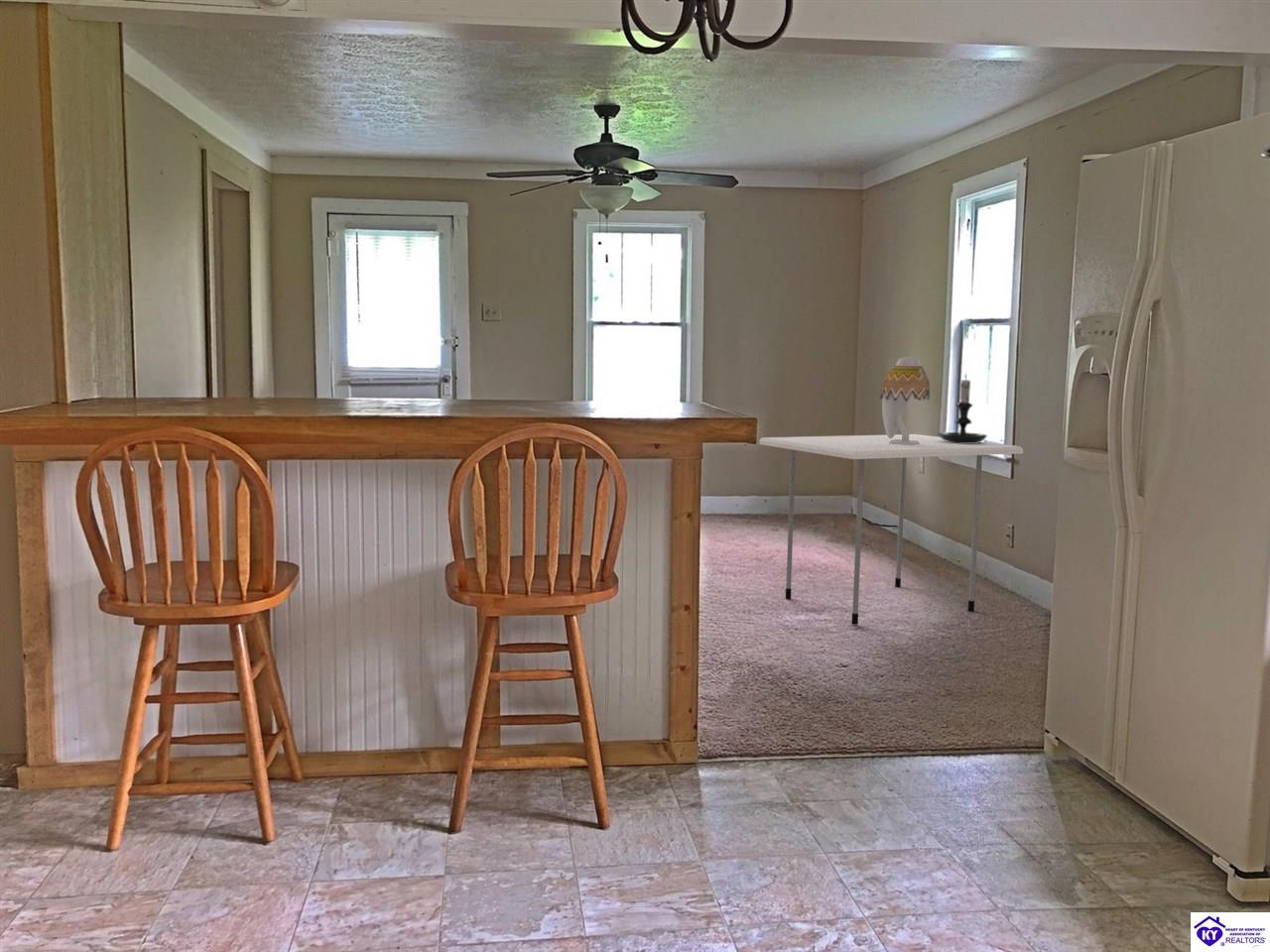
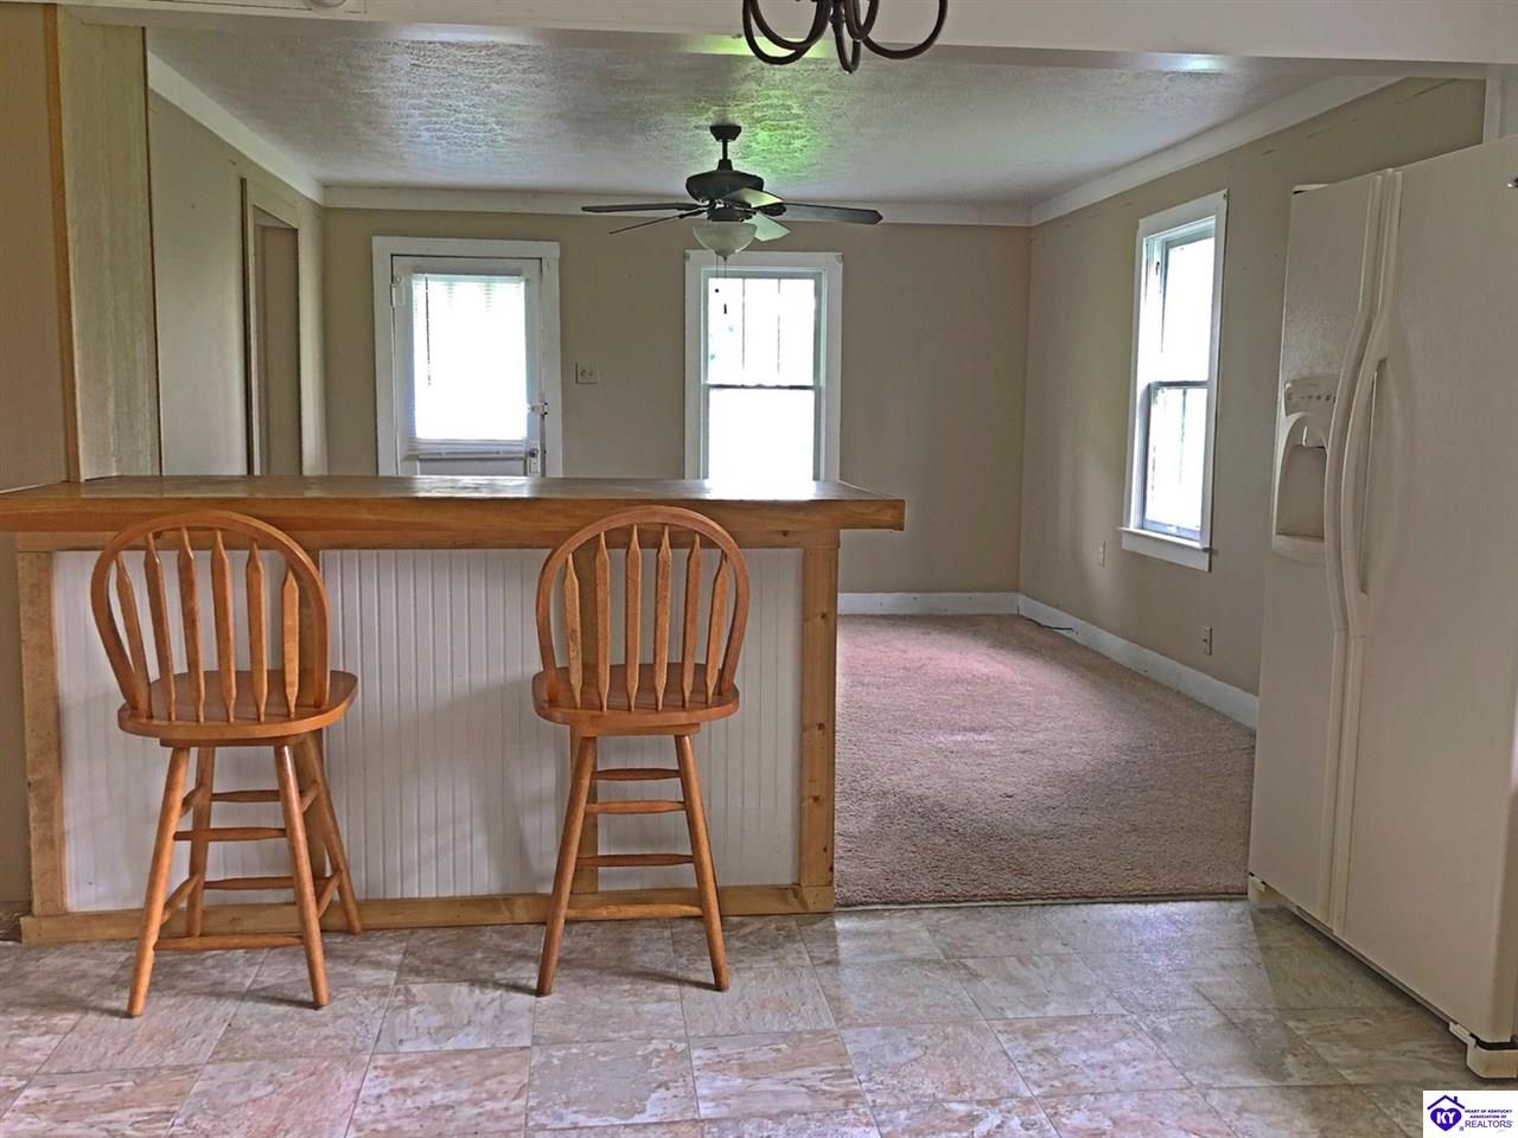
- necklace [879,355,931,445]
- dining table [758,433,1024,626]
- candle holder [937,374,988,443]
